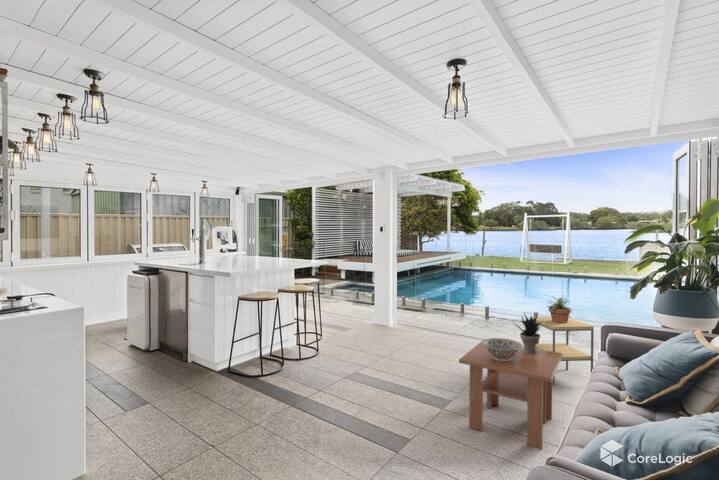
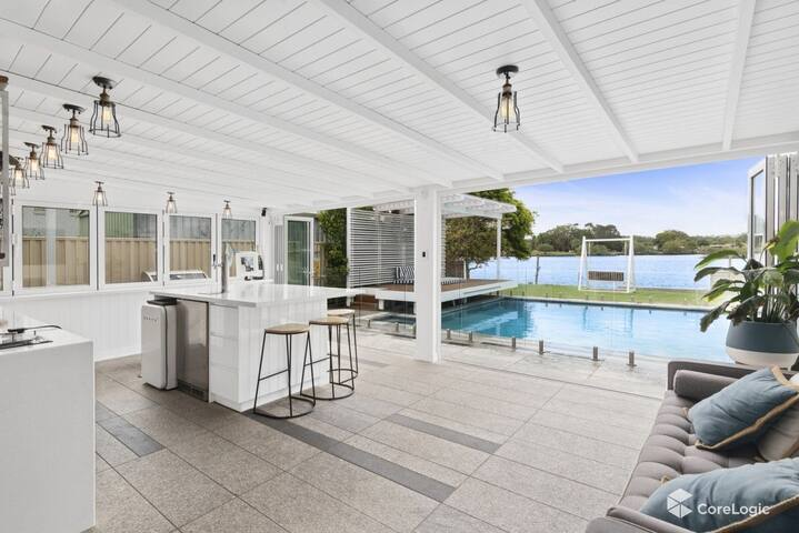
- coffee table [458,340,562,451]
- decorative bowl [482,337,524,361]
- potted plant [545,296,574,323]
- side table [532,316,595,386]
- potted plant [514,312,542,354]
